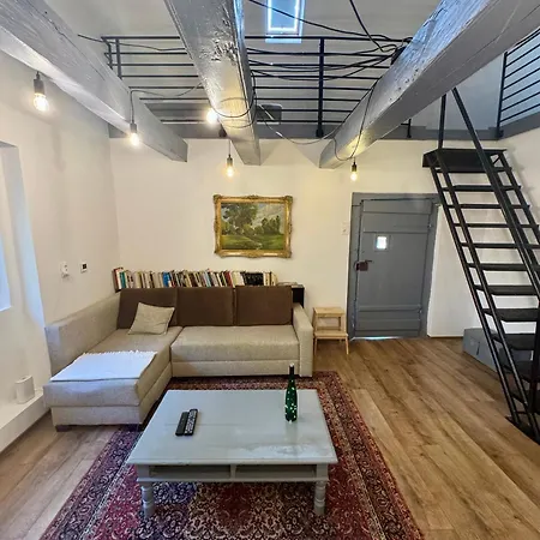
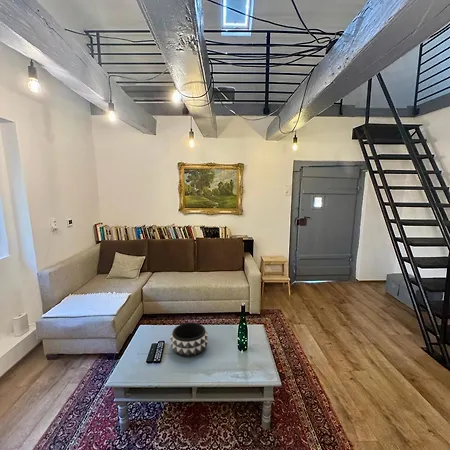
+ decorative bowl [169,322,209,358]
